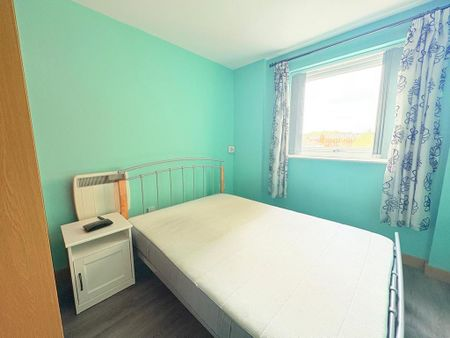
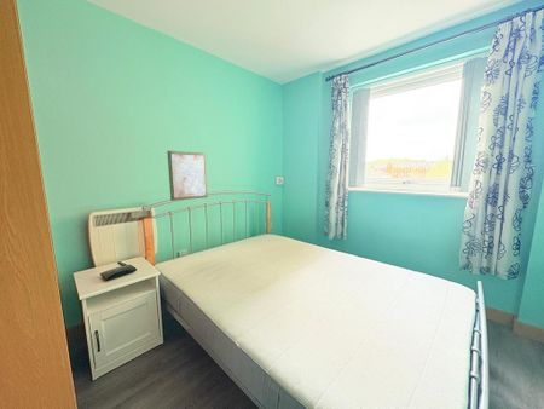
+ wall art [166,150,209,202]
